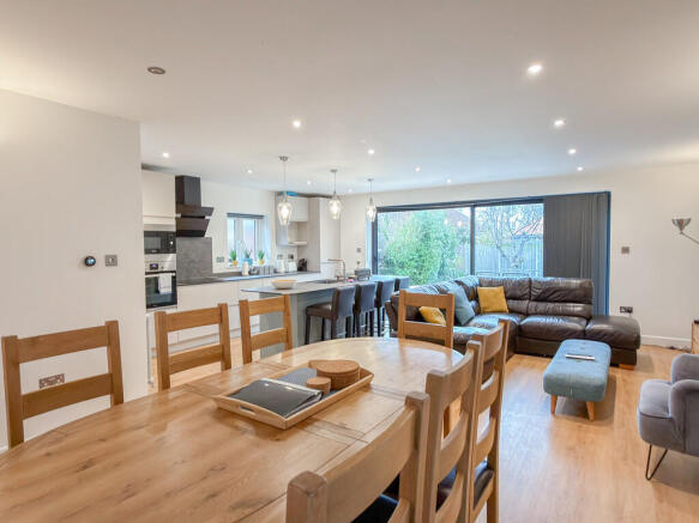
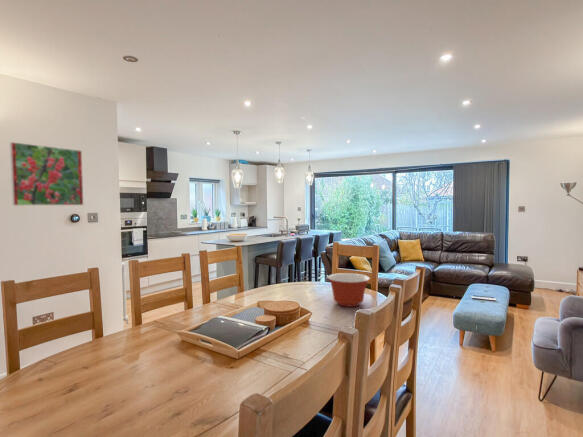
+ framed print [9,141,85,207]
+ mixing bowl [327,272,371,308]
